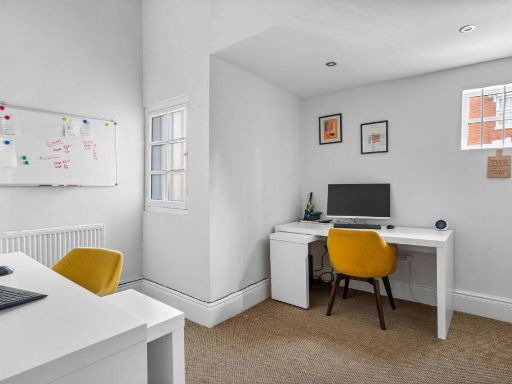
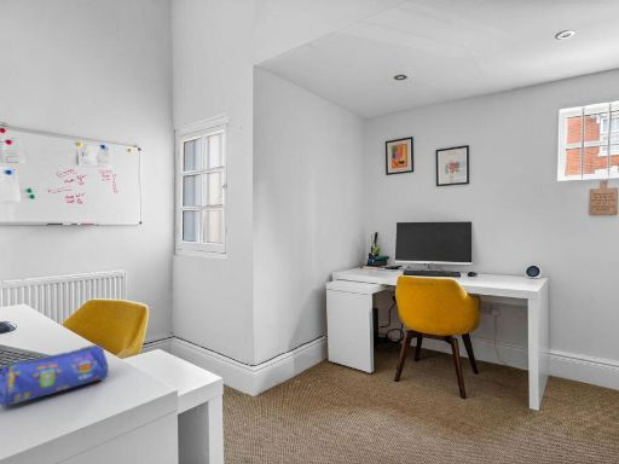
+ pencil case [0,343,110,407]
